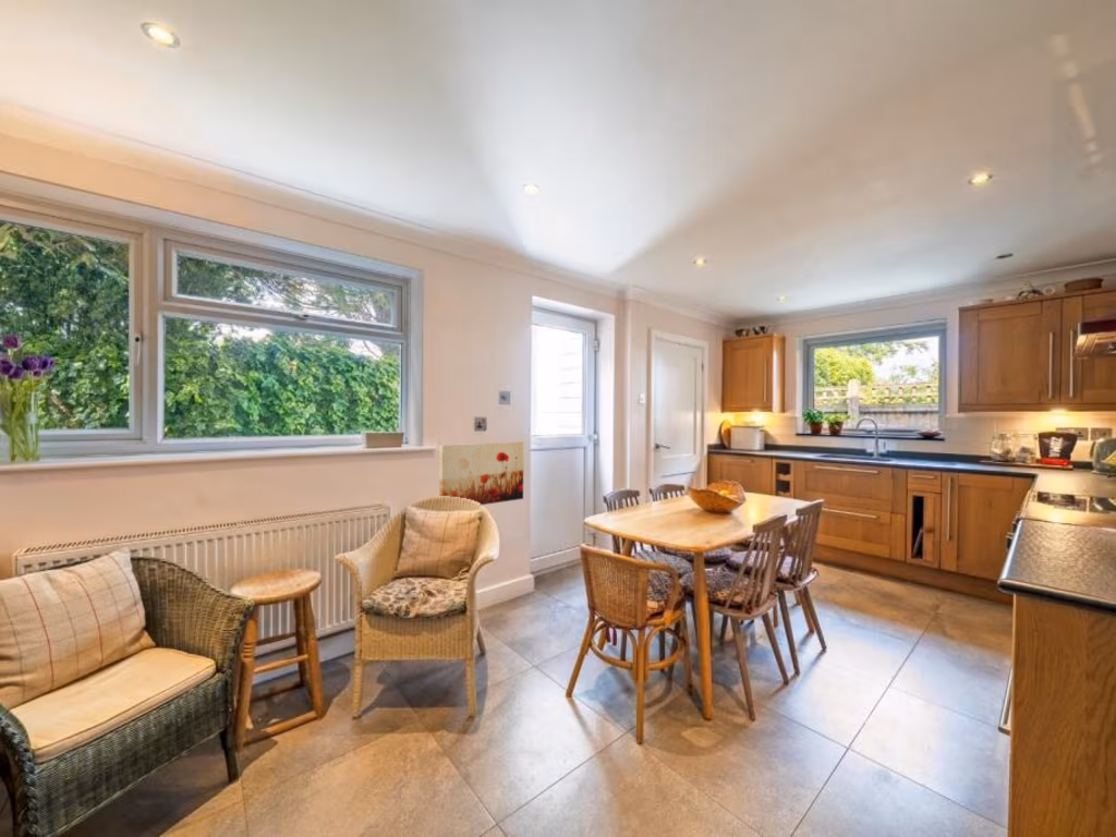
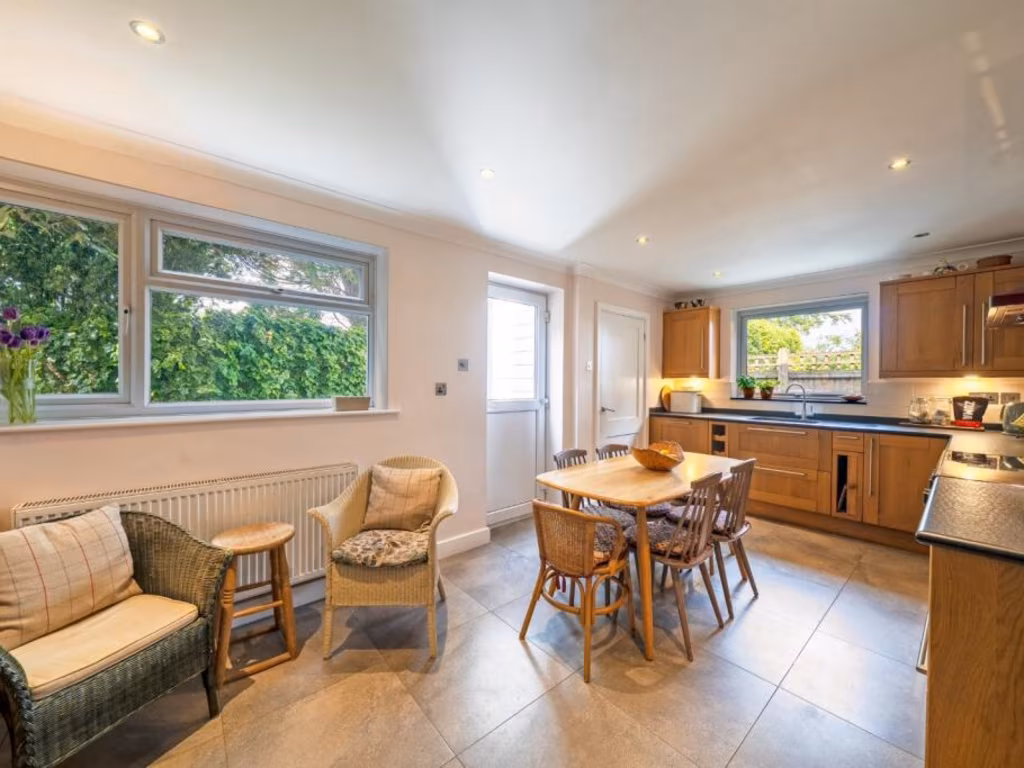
- wall art [438,440,524,506]
